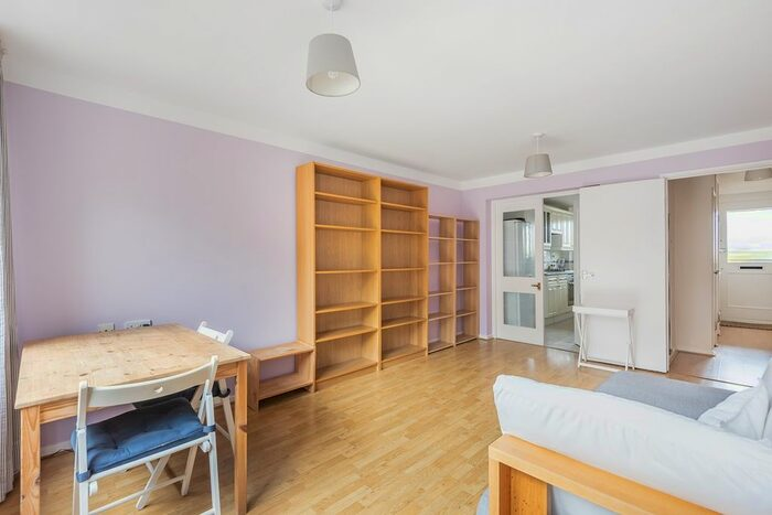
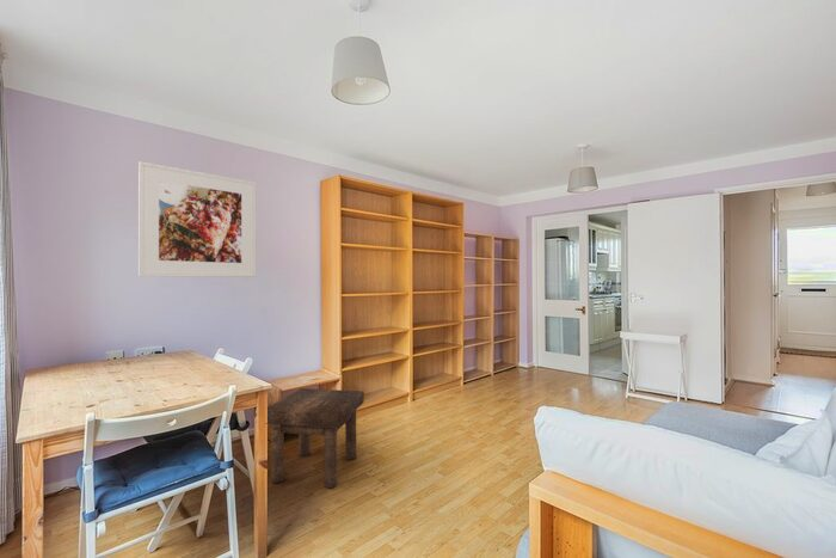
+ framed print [137,160,257,278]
+ stool [266,387,365,489]
